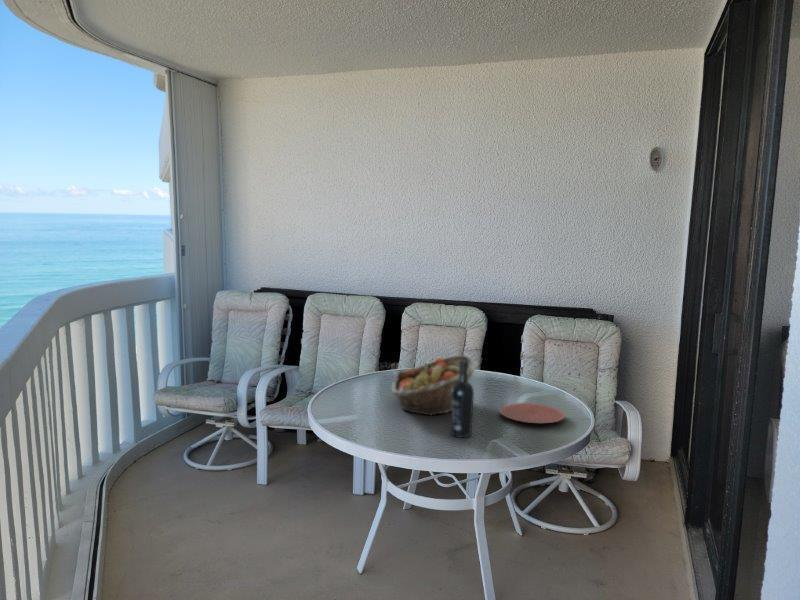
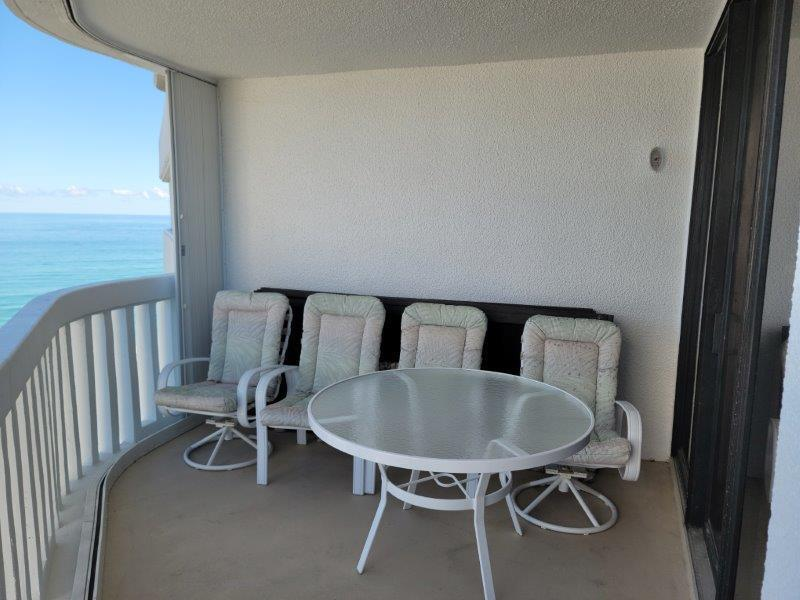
- wine bottle [451,360,475,439]
- fruit basket [390,354,480,417]
- plate [498,402,566,424]
